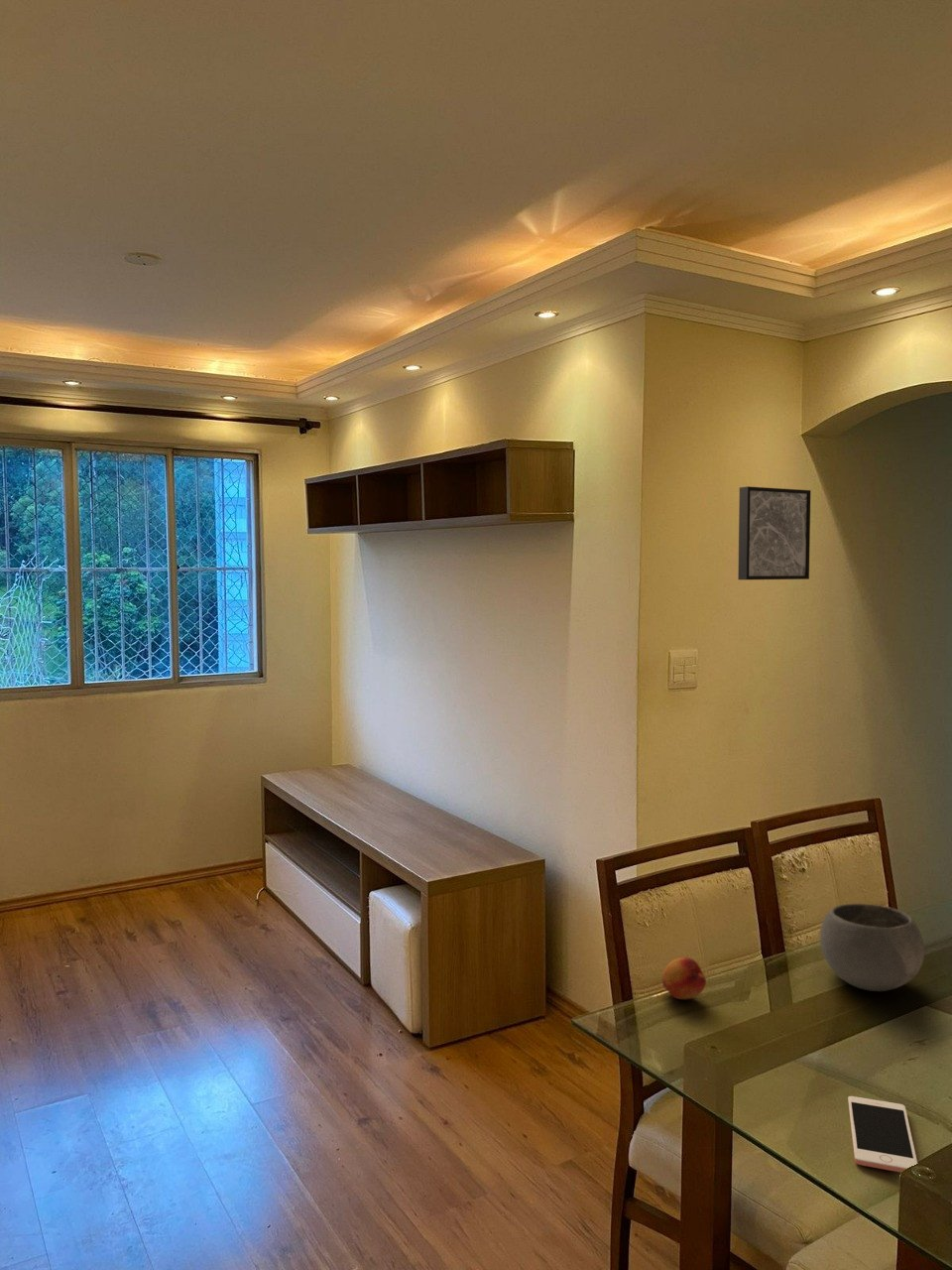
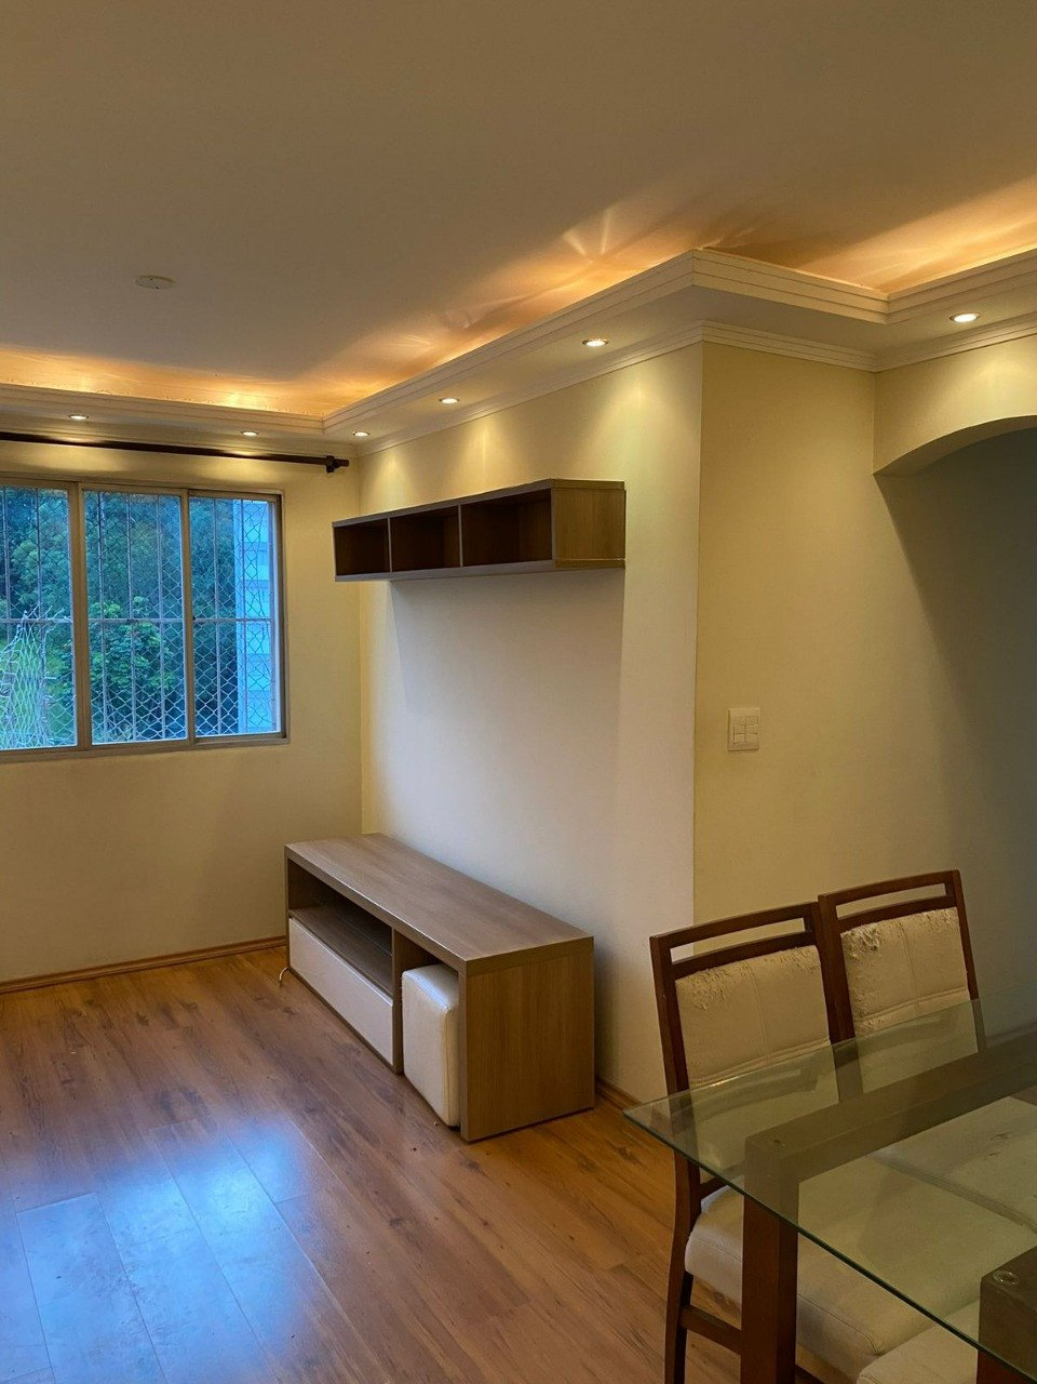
- cell phone [847,1095,918,1174]
- fruit [660,956,707,1000]
- wall art [737,485,812,580]
- bowl [819,903,925,992]
